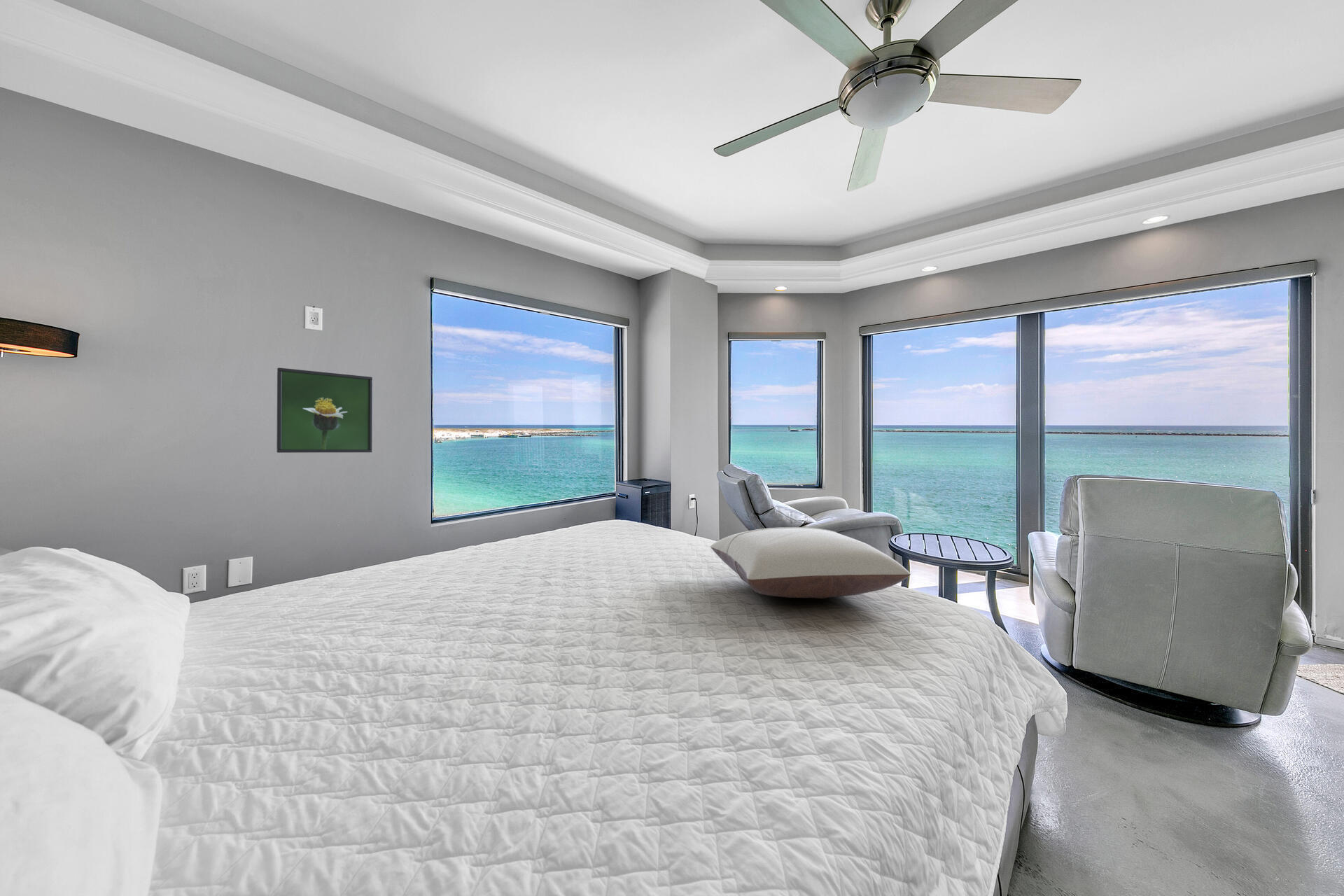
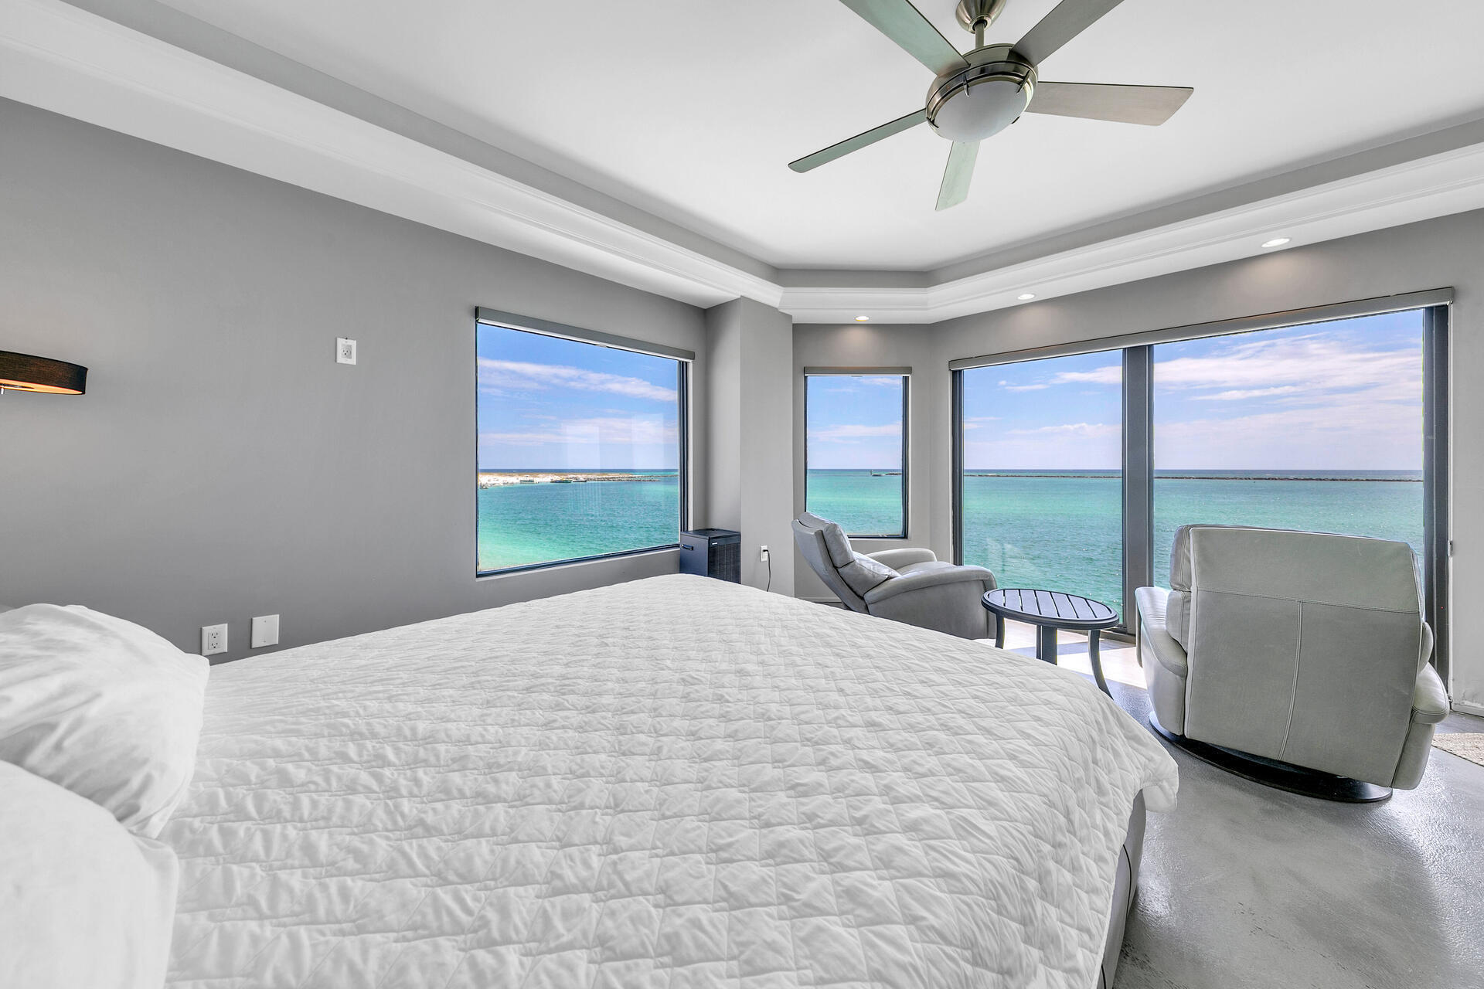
- pillow [710,526,911,599]
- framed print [276,367,373,454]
